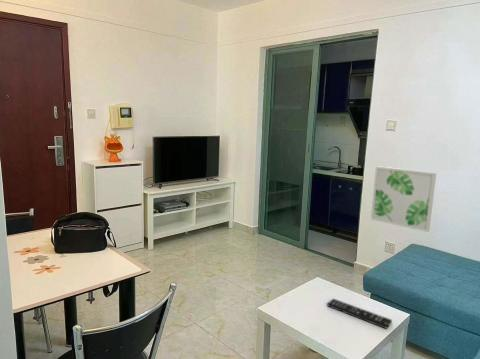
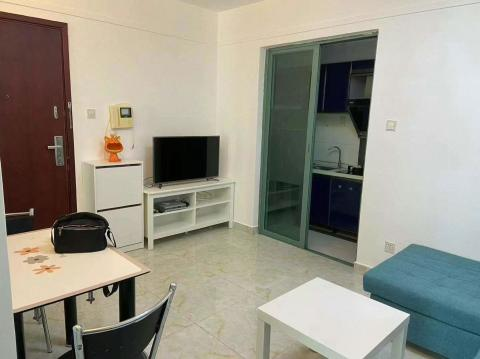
- wall art [370,165,437,233]
- remote control [326,298,393,330]
